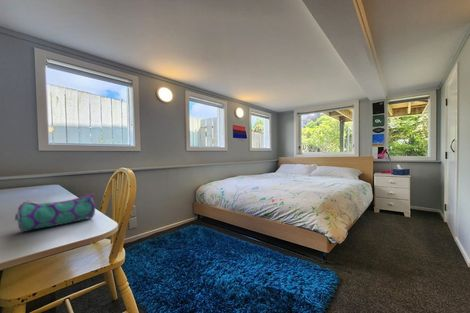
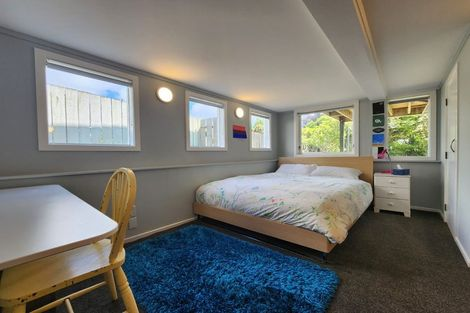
- pencil case [14,193,96,232]
